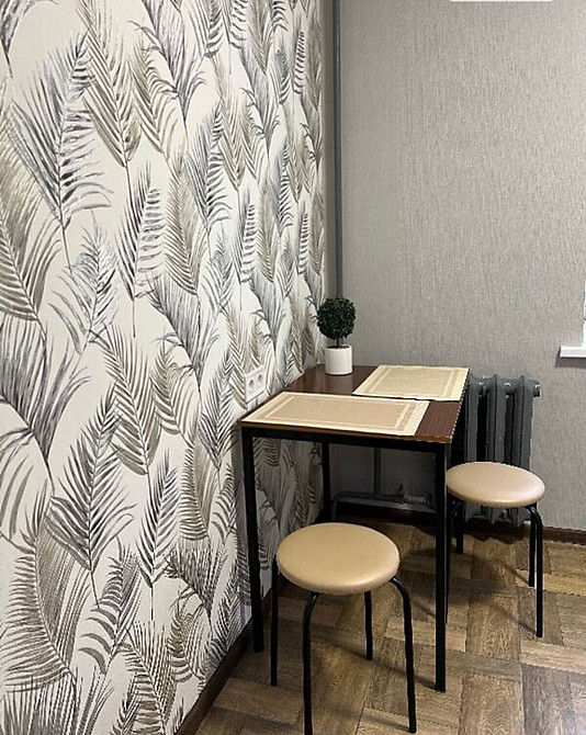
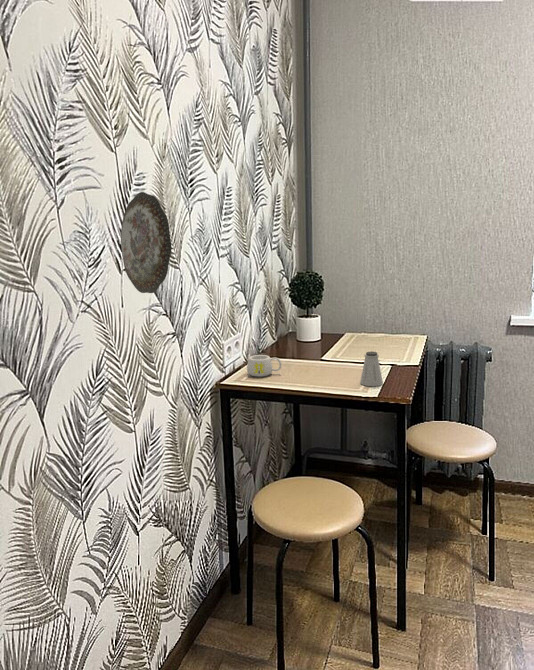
+ decorative plate [120,191,173,294]
+ saltshaker [359,351,384,387]
+ mug [246,354,282,378]
